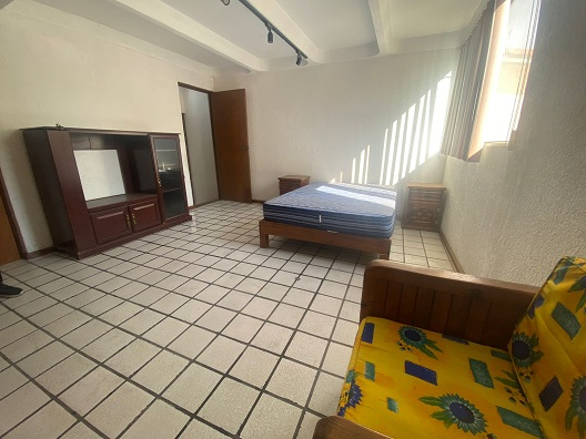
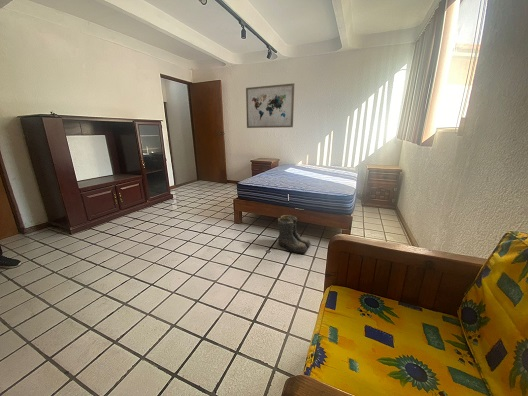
+ boots [277,214,312,255]
+ wall art [245,82,295,129]
